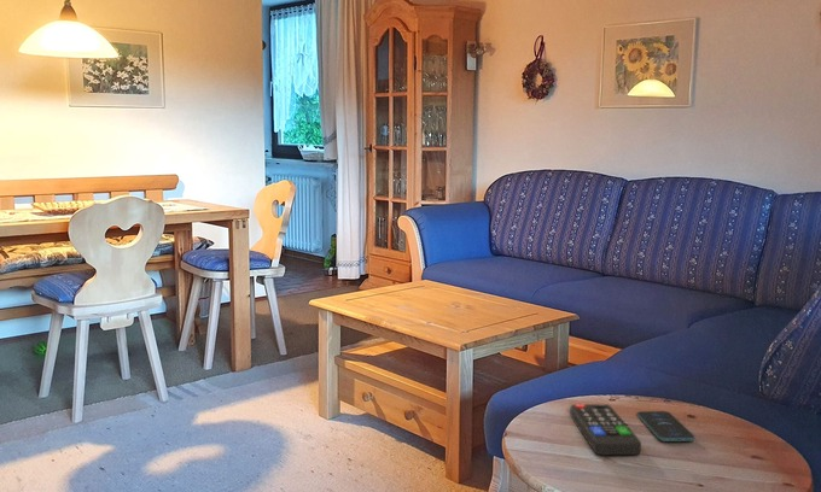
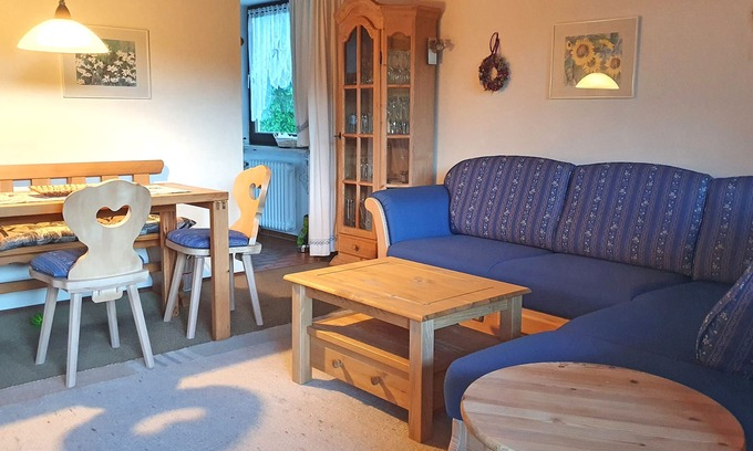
- remote control [569,403,642,456]
- smartphone [636,410,695,443]
